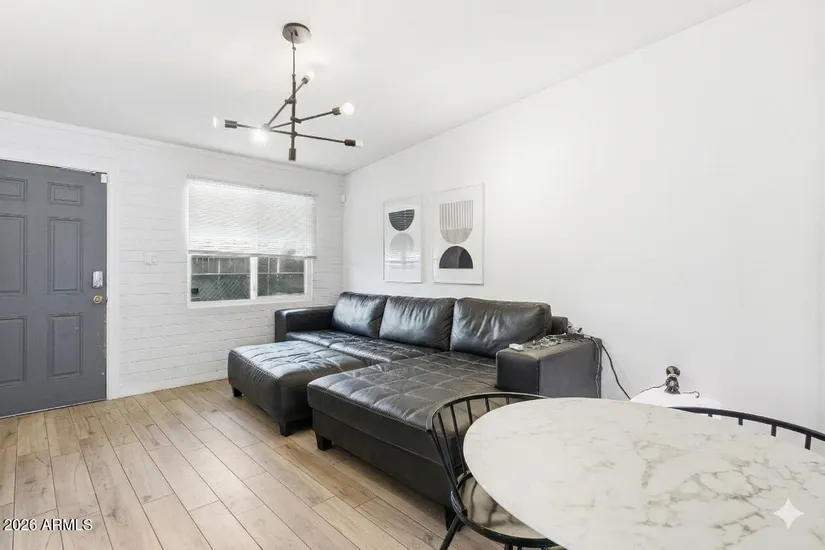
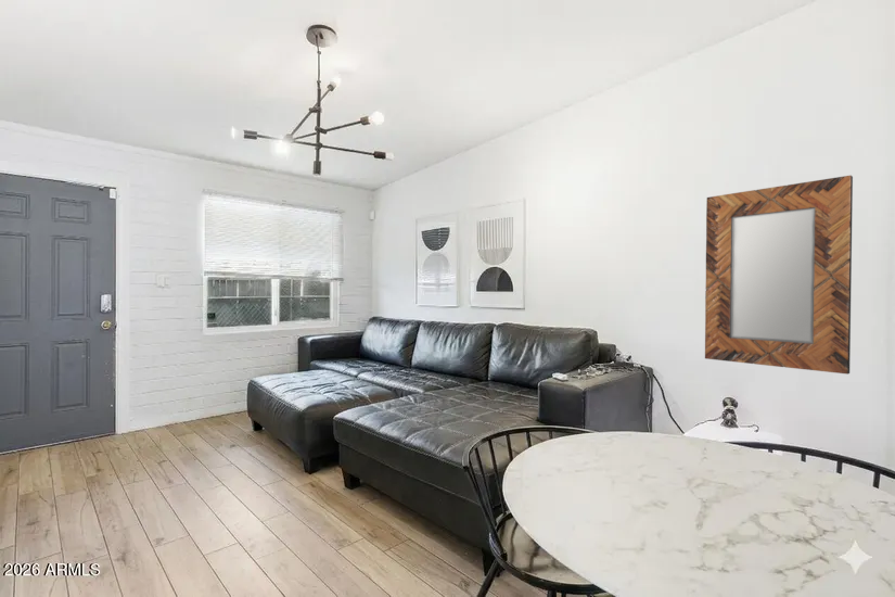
+ home mirror [704,174,854,376]
